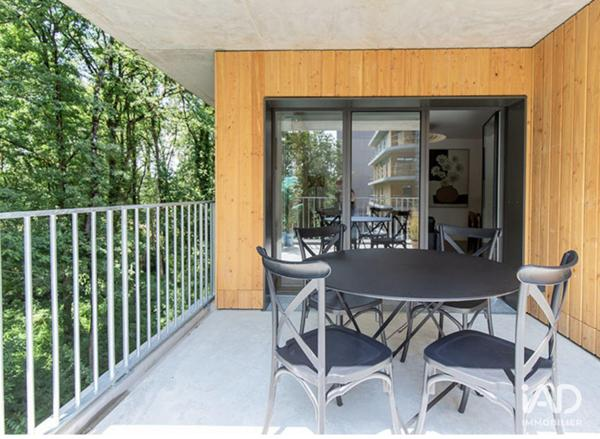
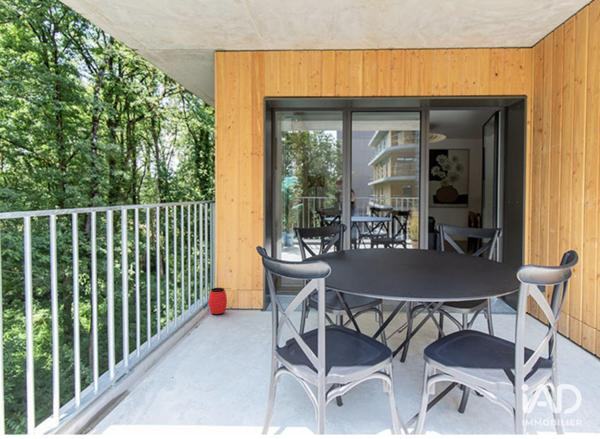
+ lantern [208,287,232,316]
